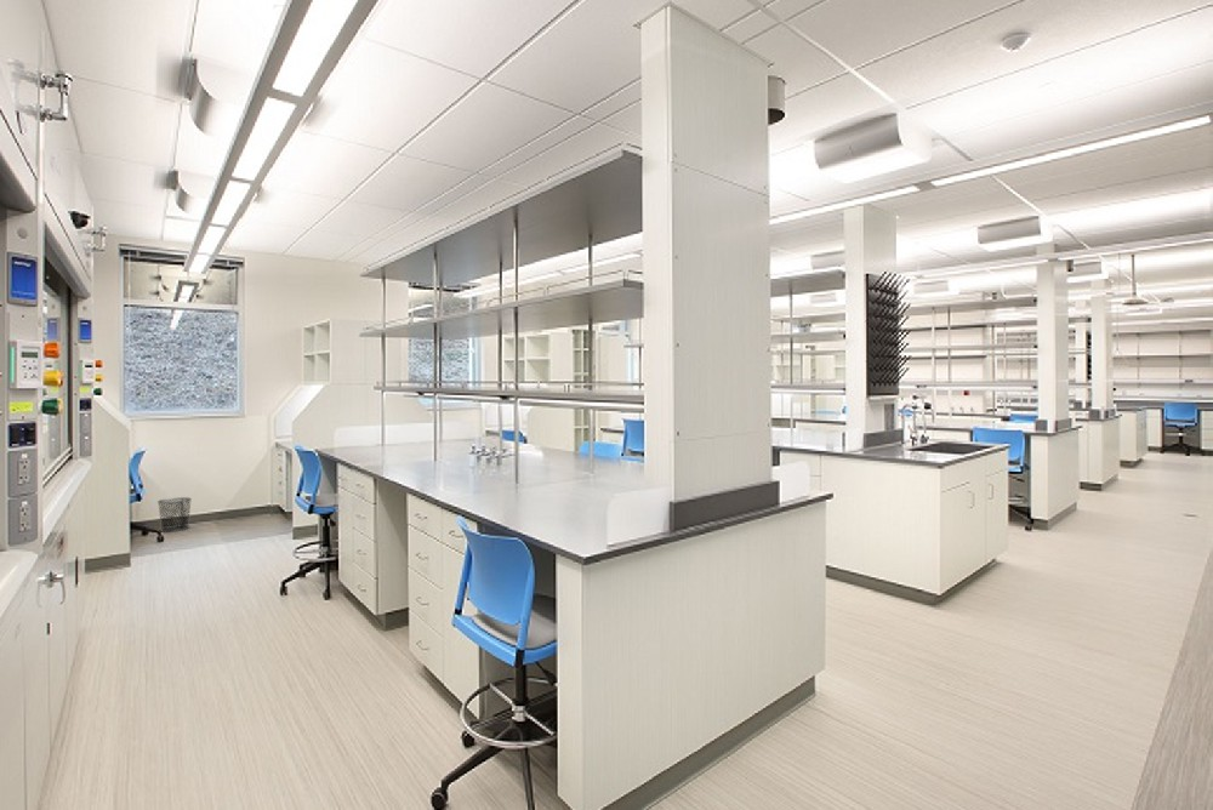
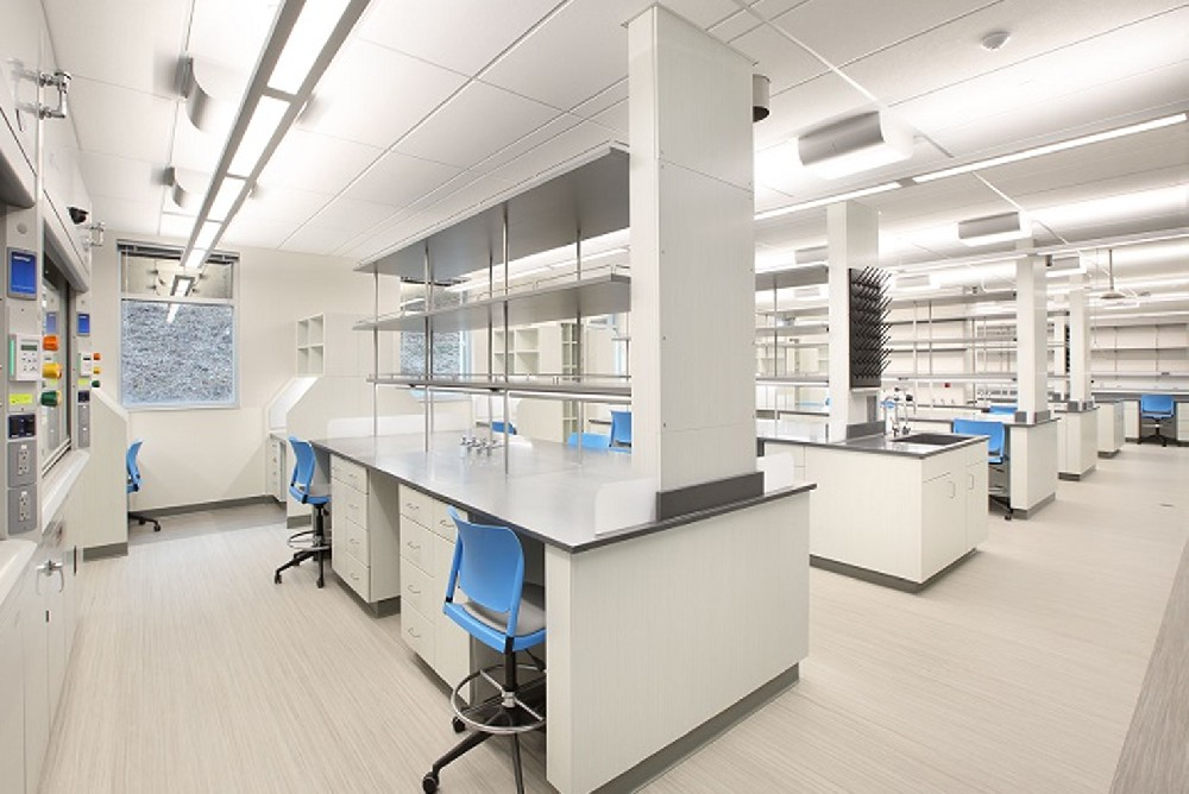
- waste bin [156,496,193,534]
